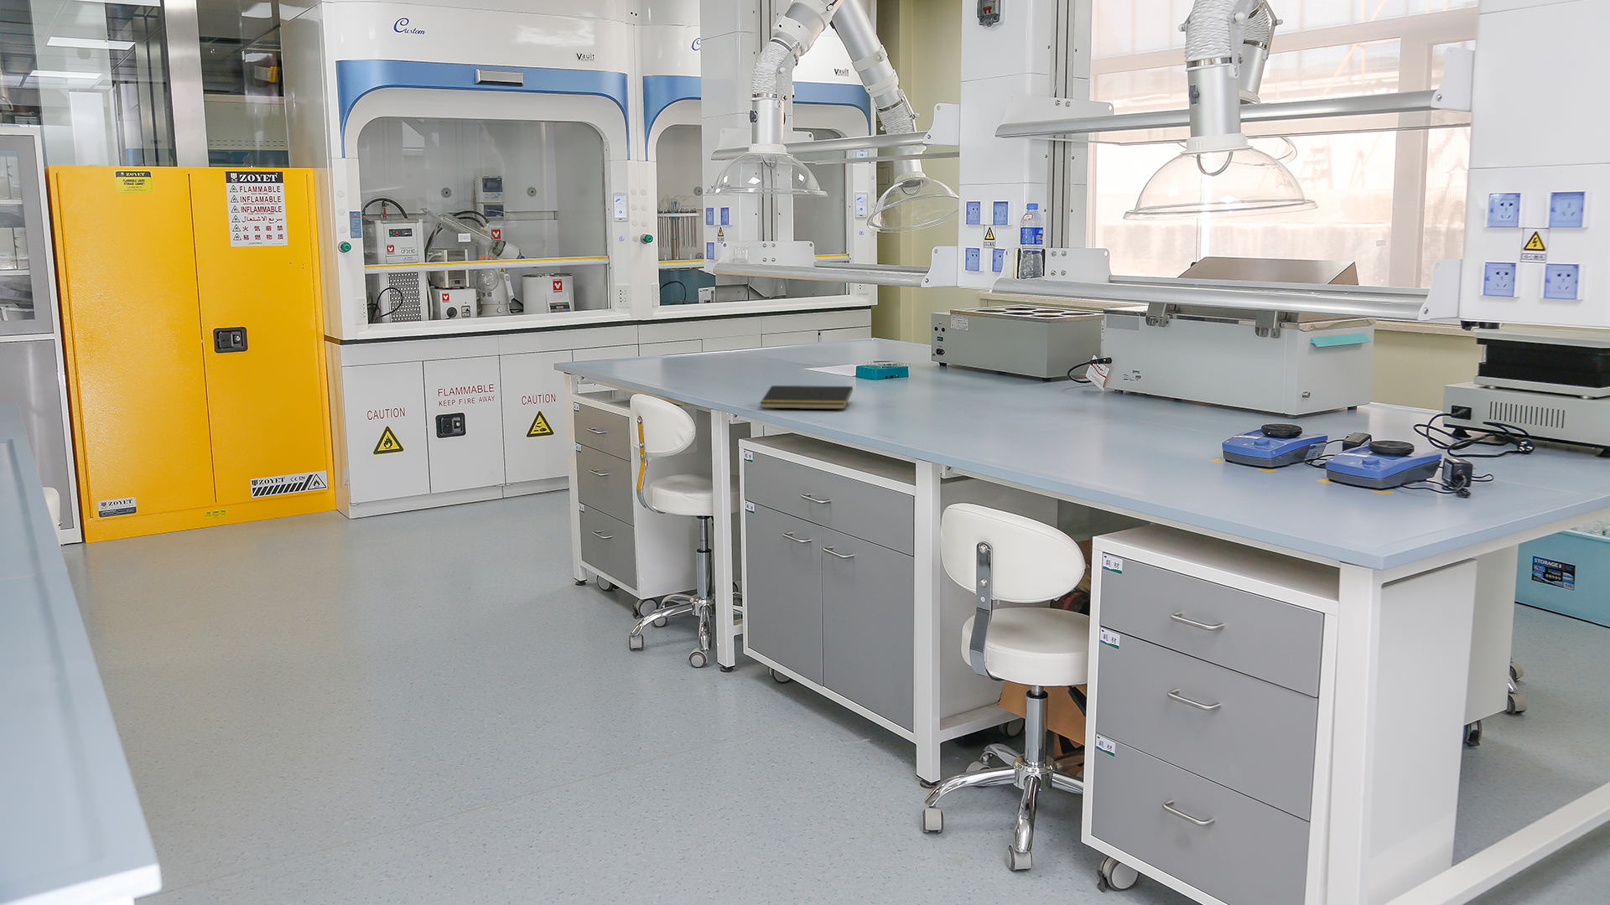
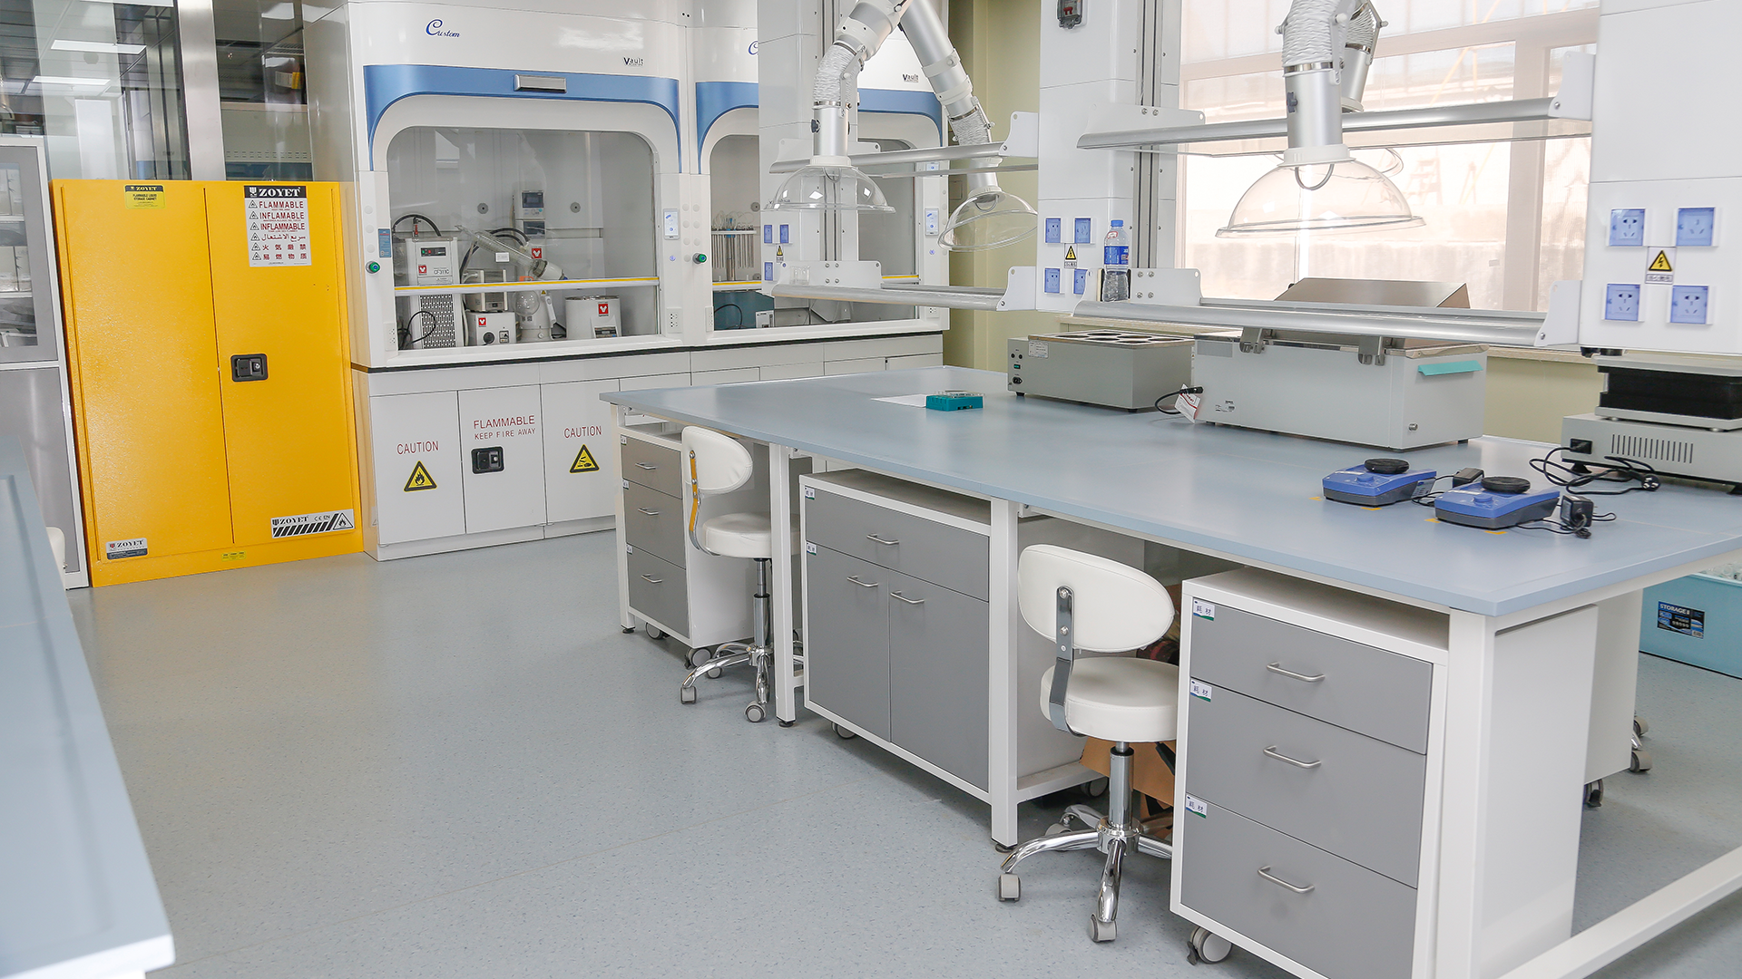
- notepad [759,385,854,410]
